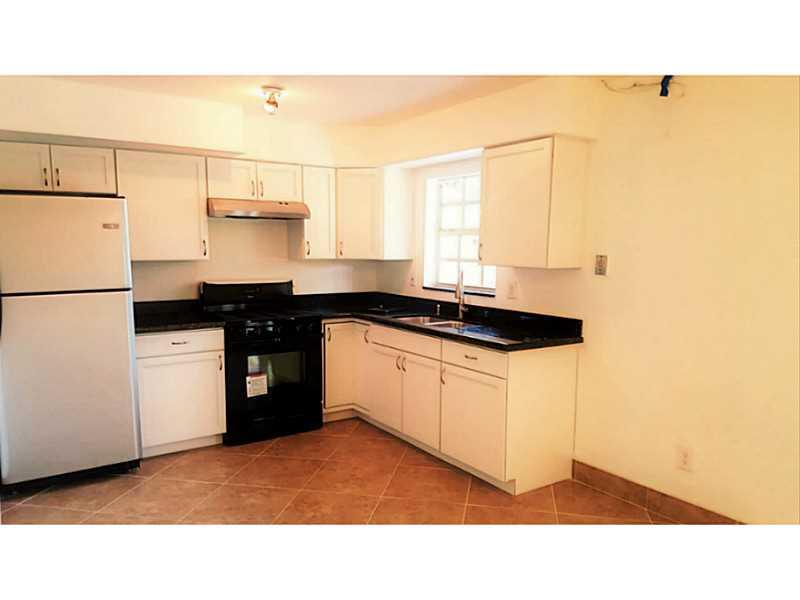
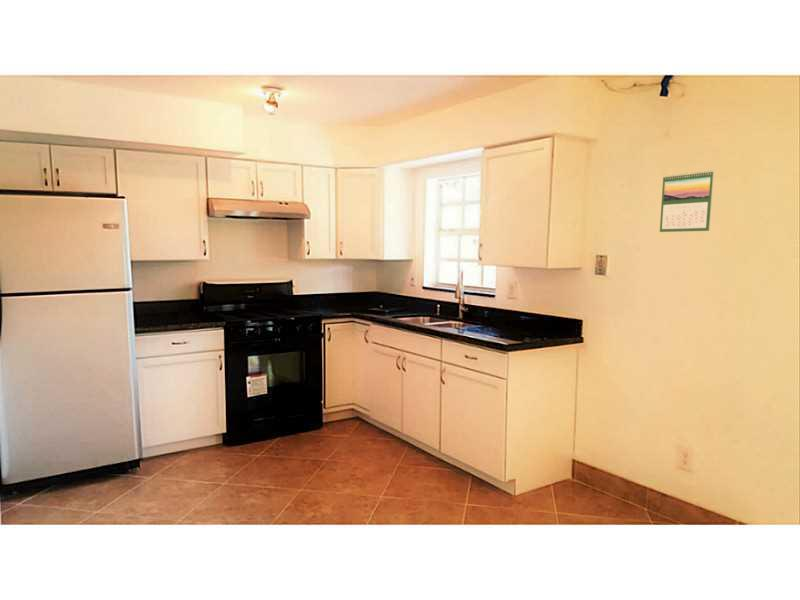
+ calendar [659,169,715,233]
